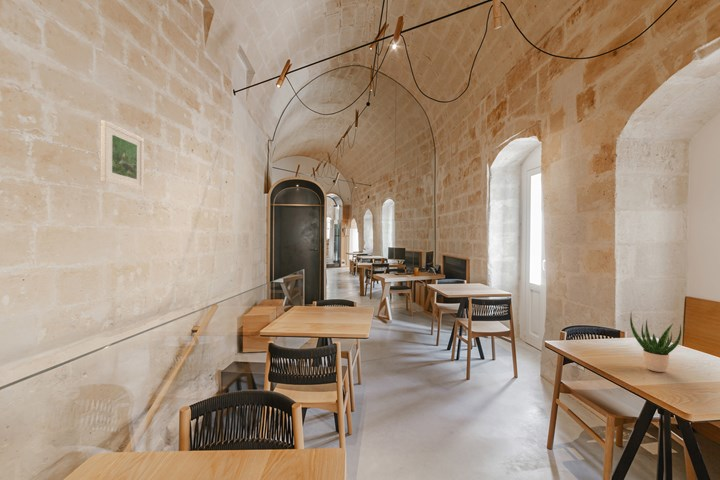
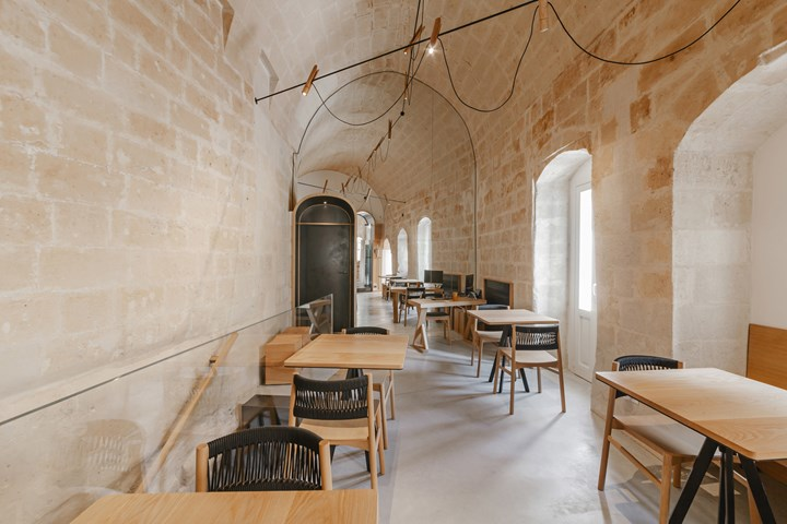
- potted plant [629,311,682,373]
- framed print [100,119,145,191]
